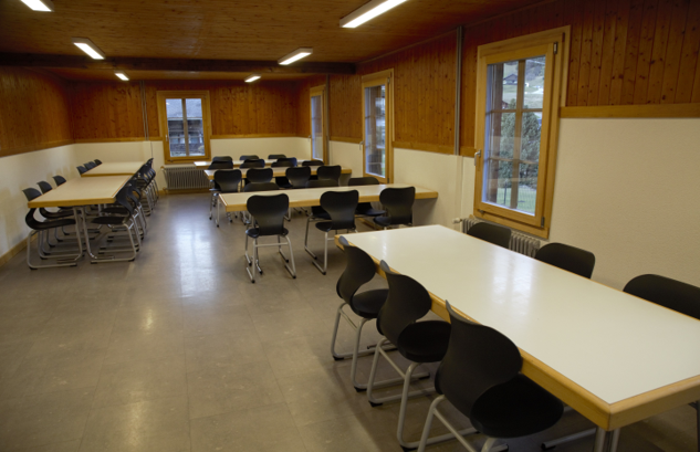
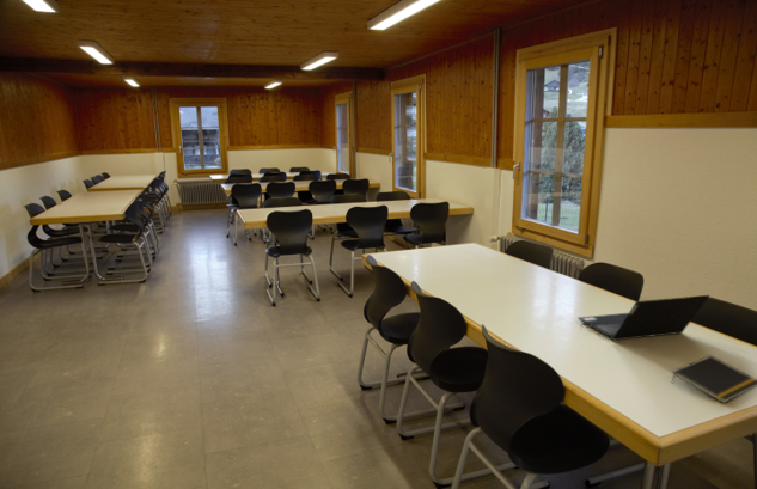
+ notepad [670,354,757,404]
+ laptop computer [576,294,712,342]
